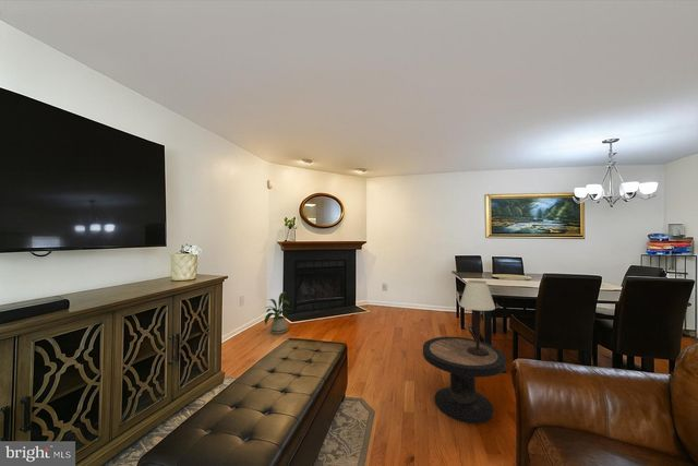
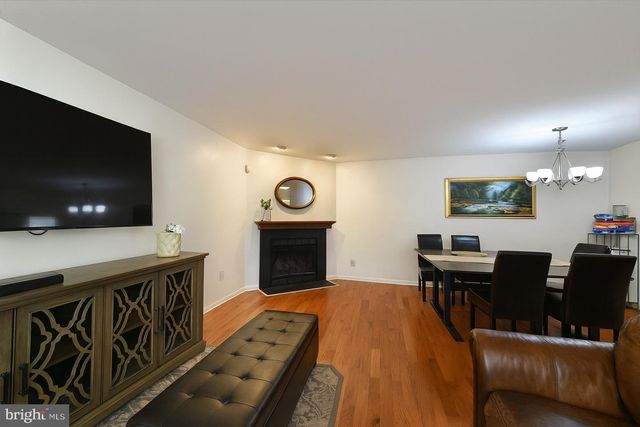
- side table [422,336,507,425]
- table lamp [458,279,496,356]
- house plant [264,290,292,335]
